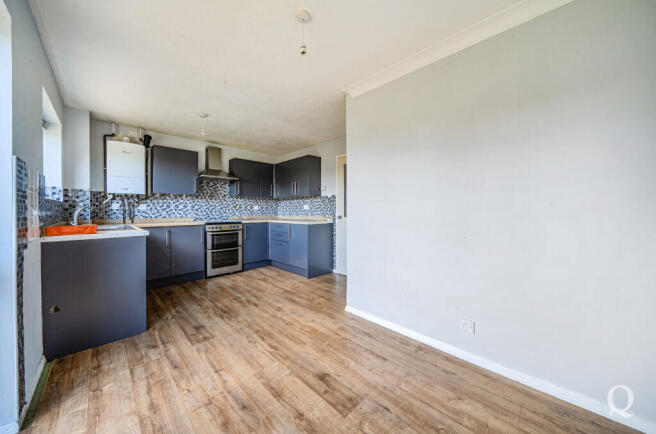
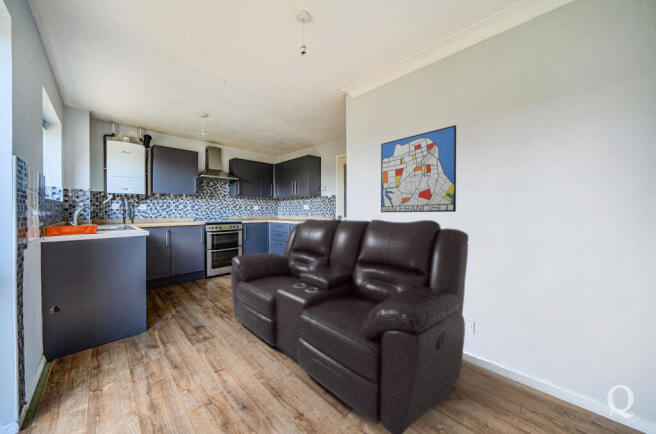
+ wall art [380,124,457,213]
+ sofa [230,218,469,434]
